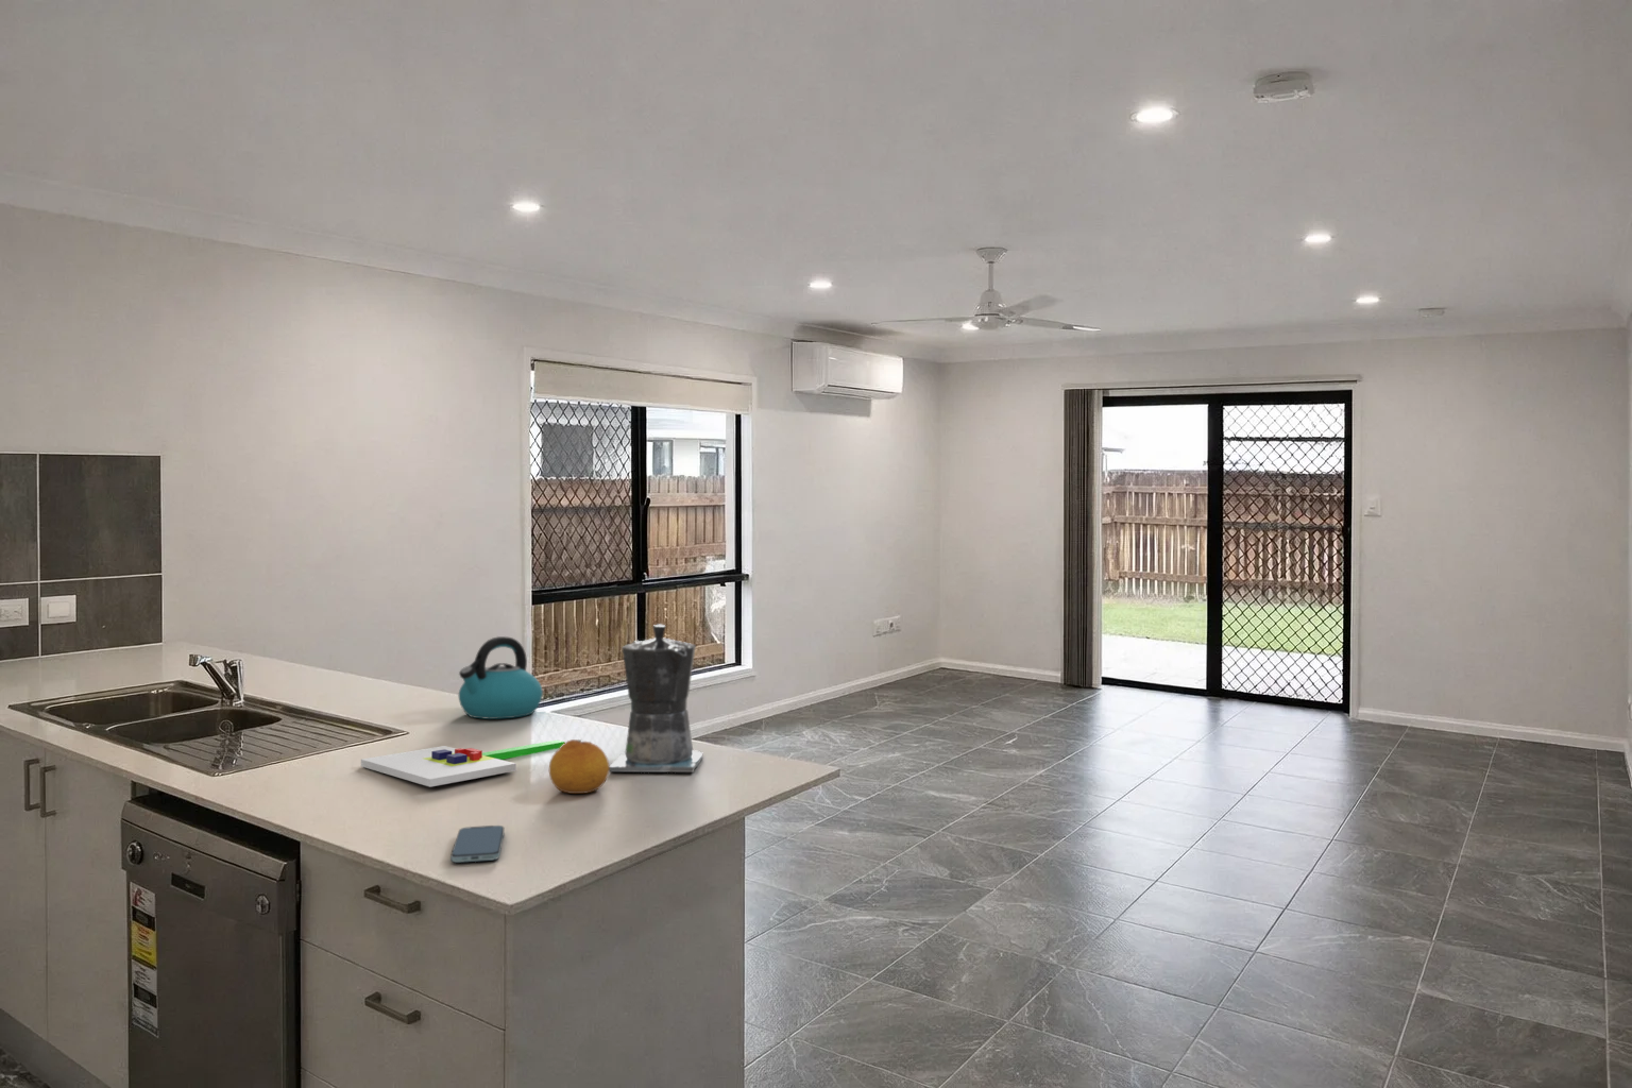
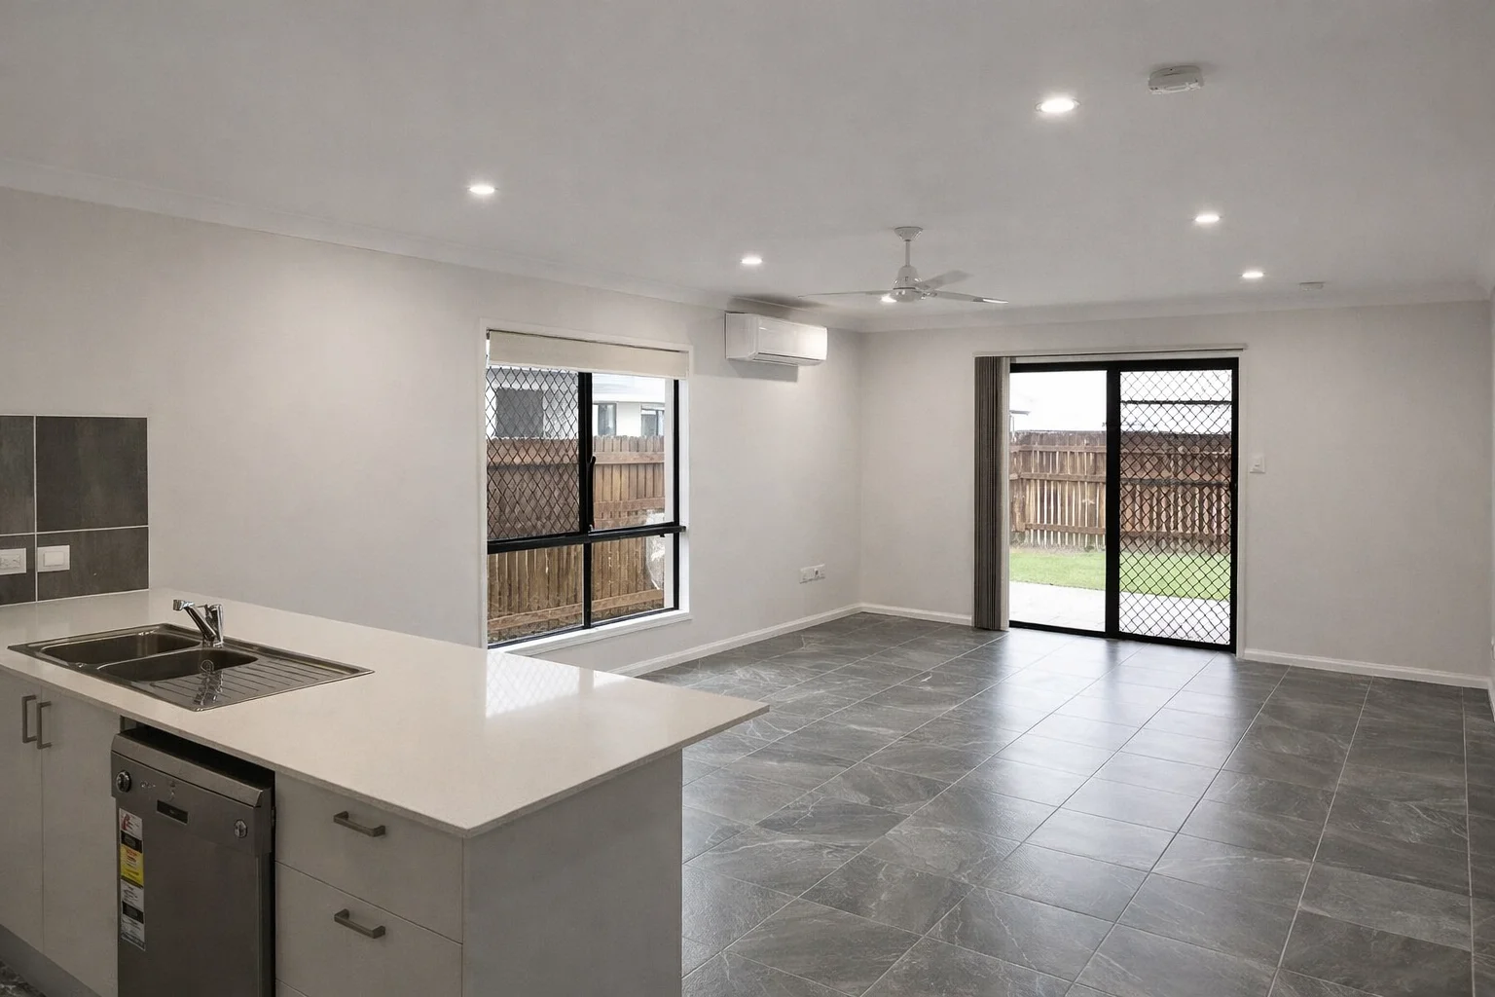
- smartphone [449,824,505,863]
- chopping board [361,739,566,788]
- fruit [548,738,610,795]
- kettle [458,635,544,720]
- coffee maker [608,623,703,773]
